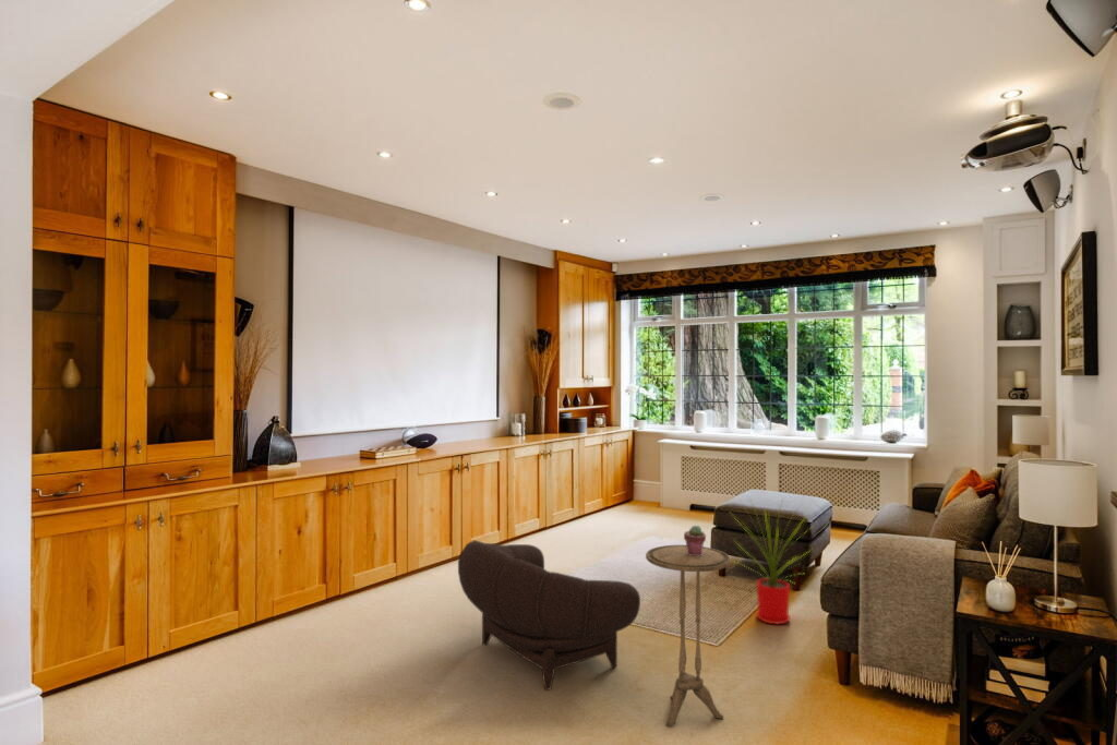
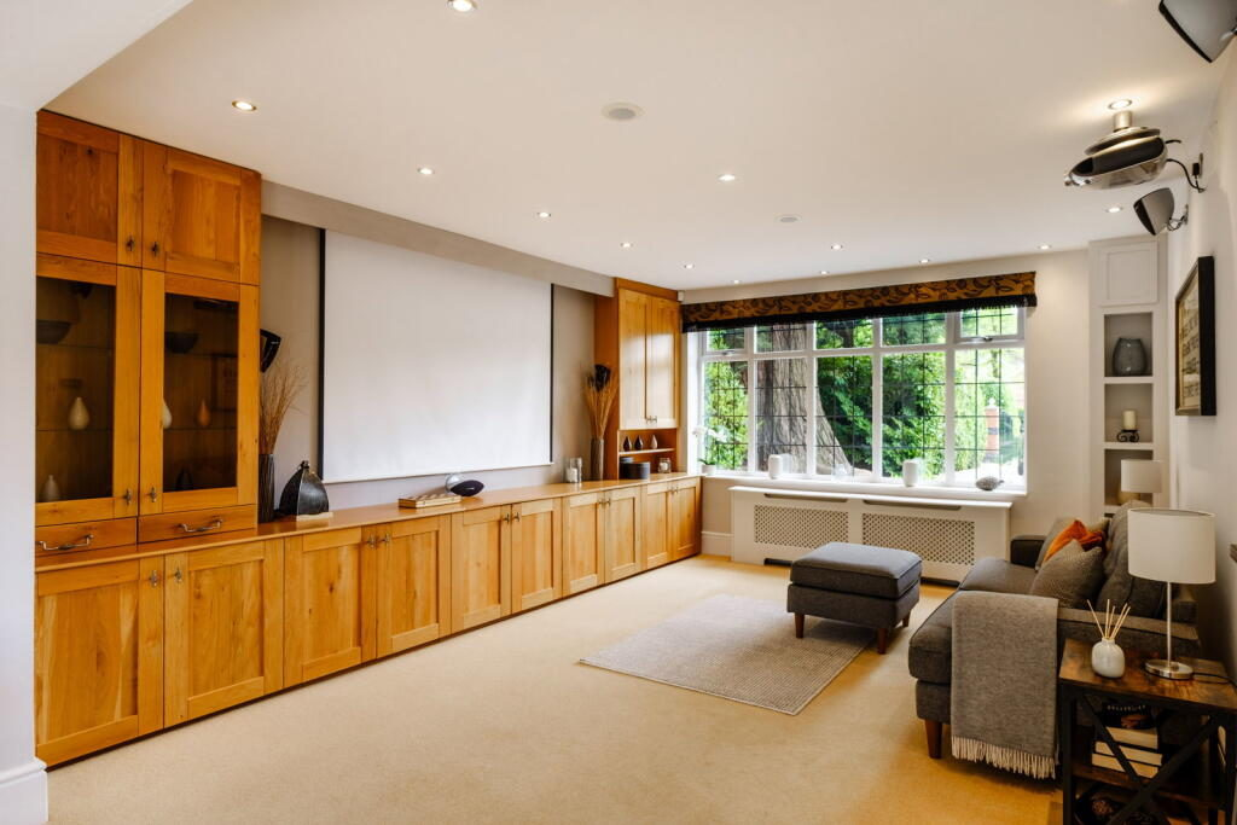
- house plant [729,496,818,625]
- armchair [457,539,641,692]
- potted succulent [683,525,707,556]
- side table [645,544,732,729]
